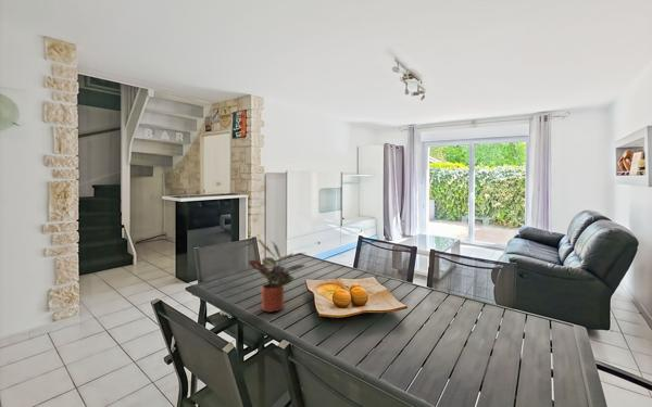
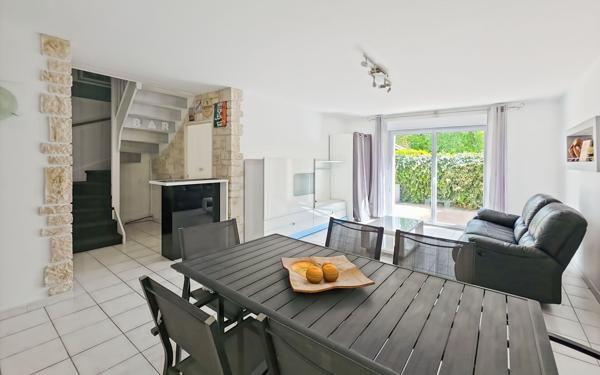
- potted plant [248,238,309,314]
